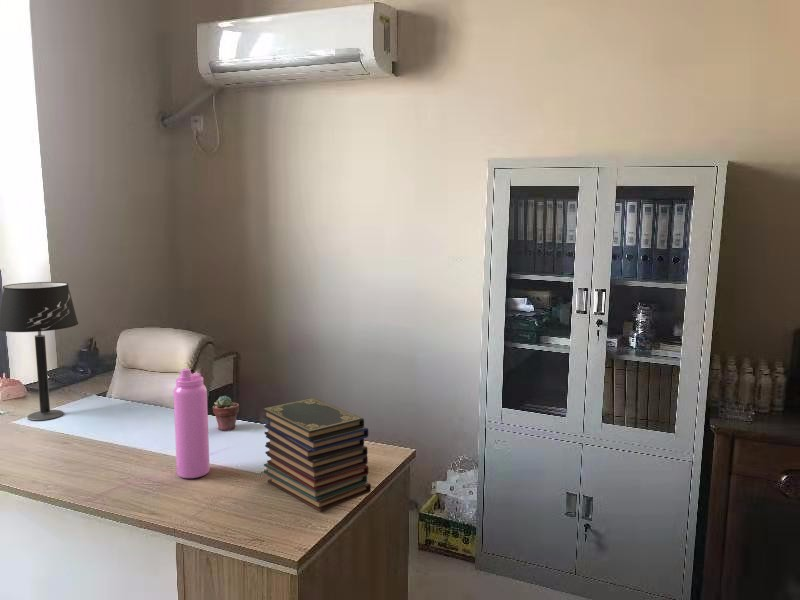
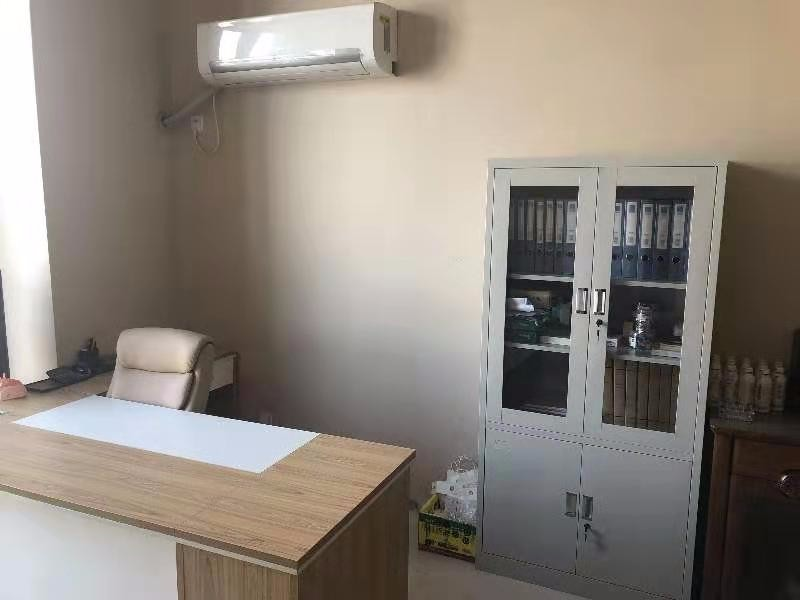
- table lamp [0,281,79,421]
- book stack [261,397,372,512]
- water bottle [172,368,211,479]
- potted succulent [212,395,240,432]
